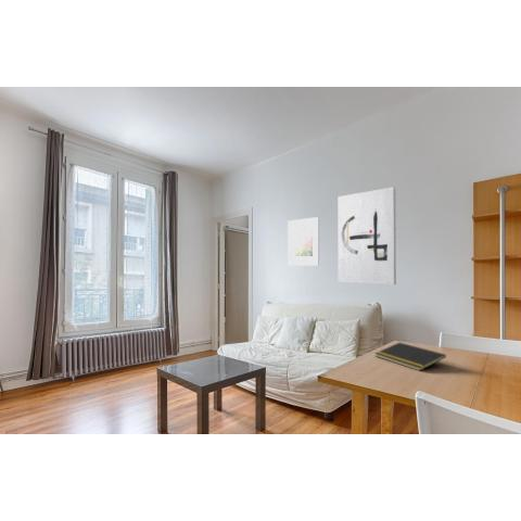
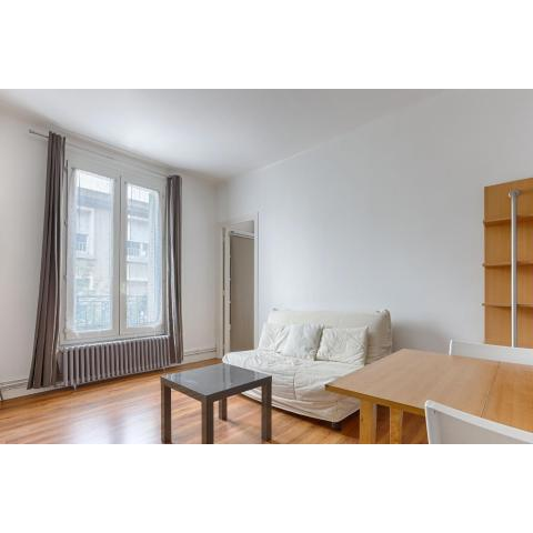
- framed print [287,216,320,267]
- wall art [338,186,397,285]
- notepad [373,342,447,372]
